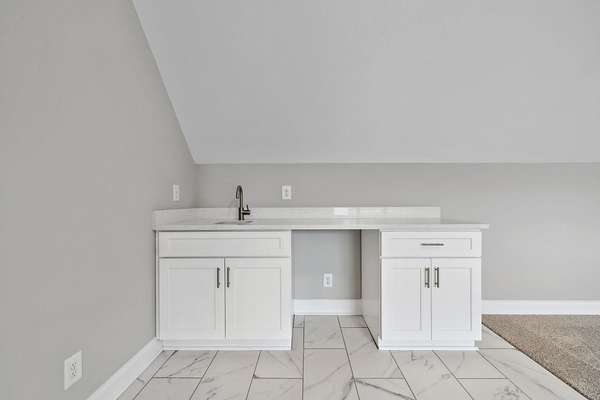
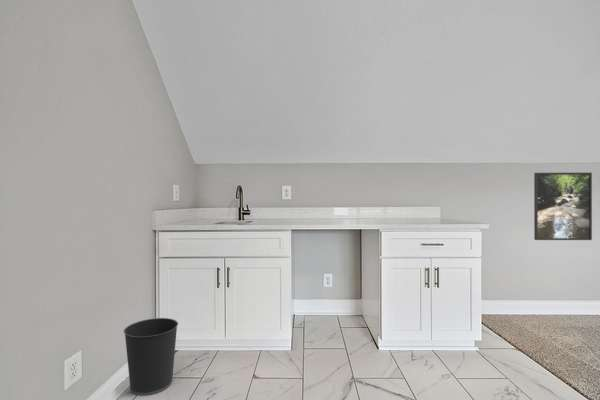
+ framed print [533,172,593,241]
+ wastebasket [123,317,179,396]
